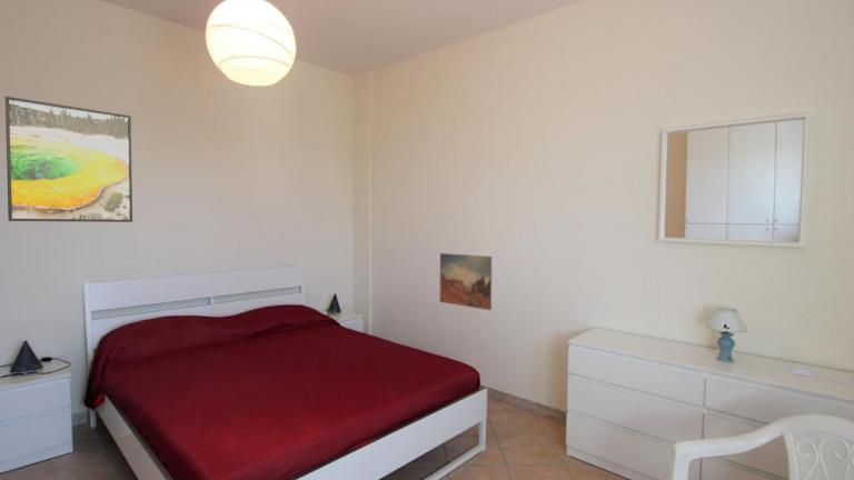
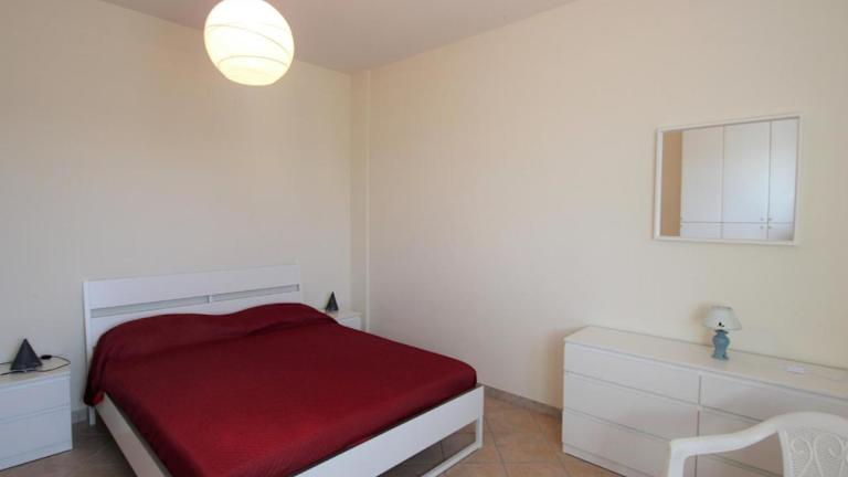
- wall art [439,252,493,311]
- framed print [4,96,133,223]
